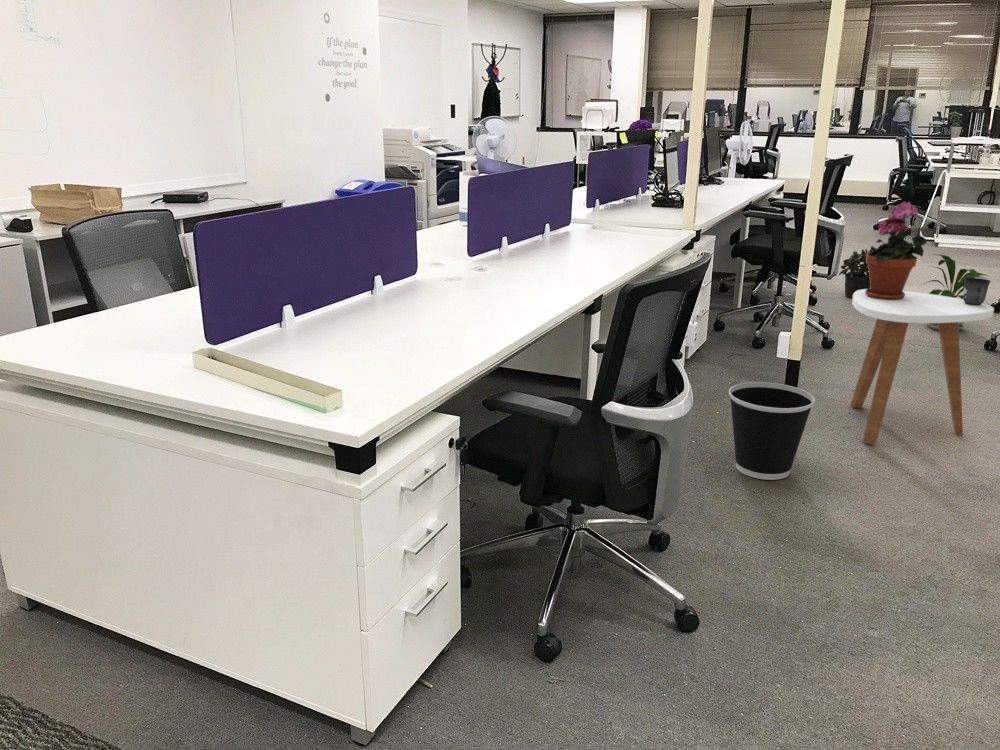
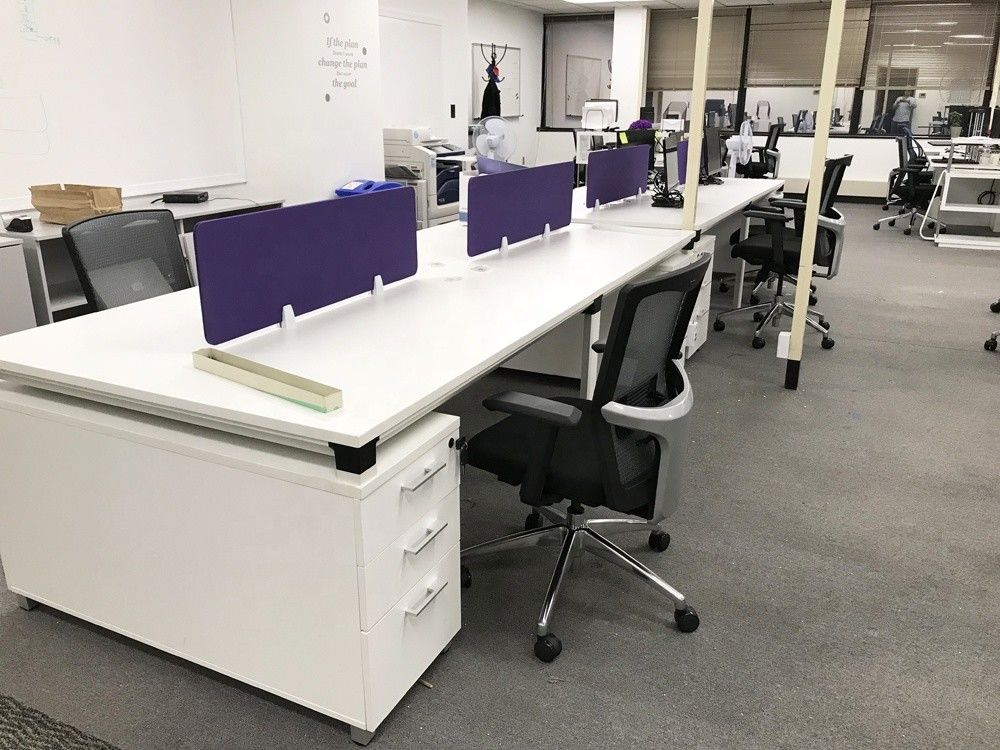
- mug [962,278,992,306]
- wastebasket [728,381,816,481]
- potted plant [865,201,928,300]
- side table [849,289,995,446]
- house plant [921,253,989,331]
- potted plant [838,249,872,299]
